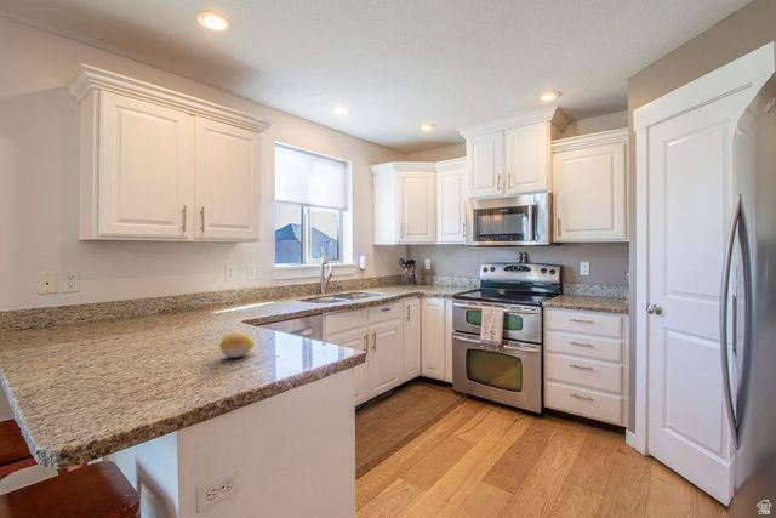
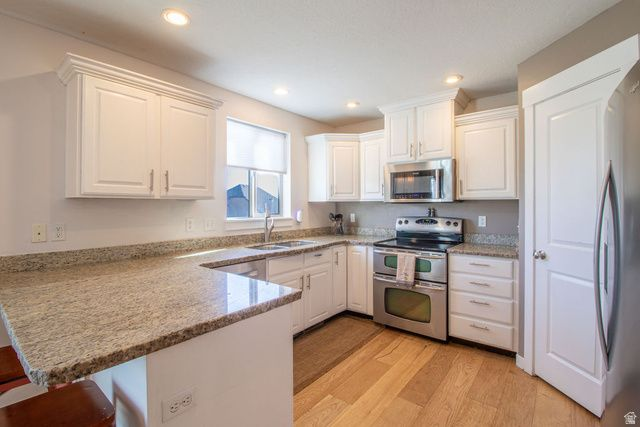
- fruit [218,331,255,359]
